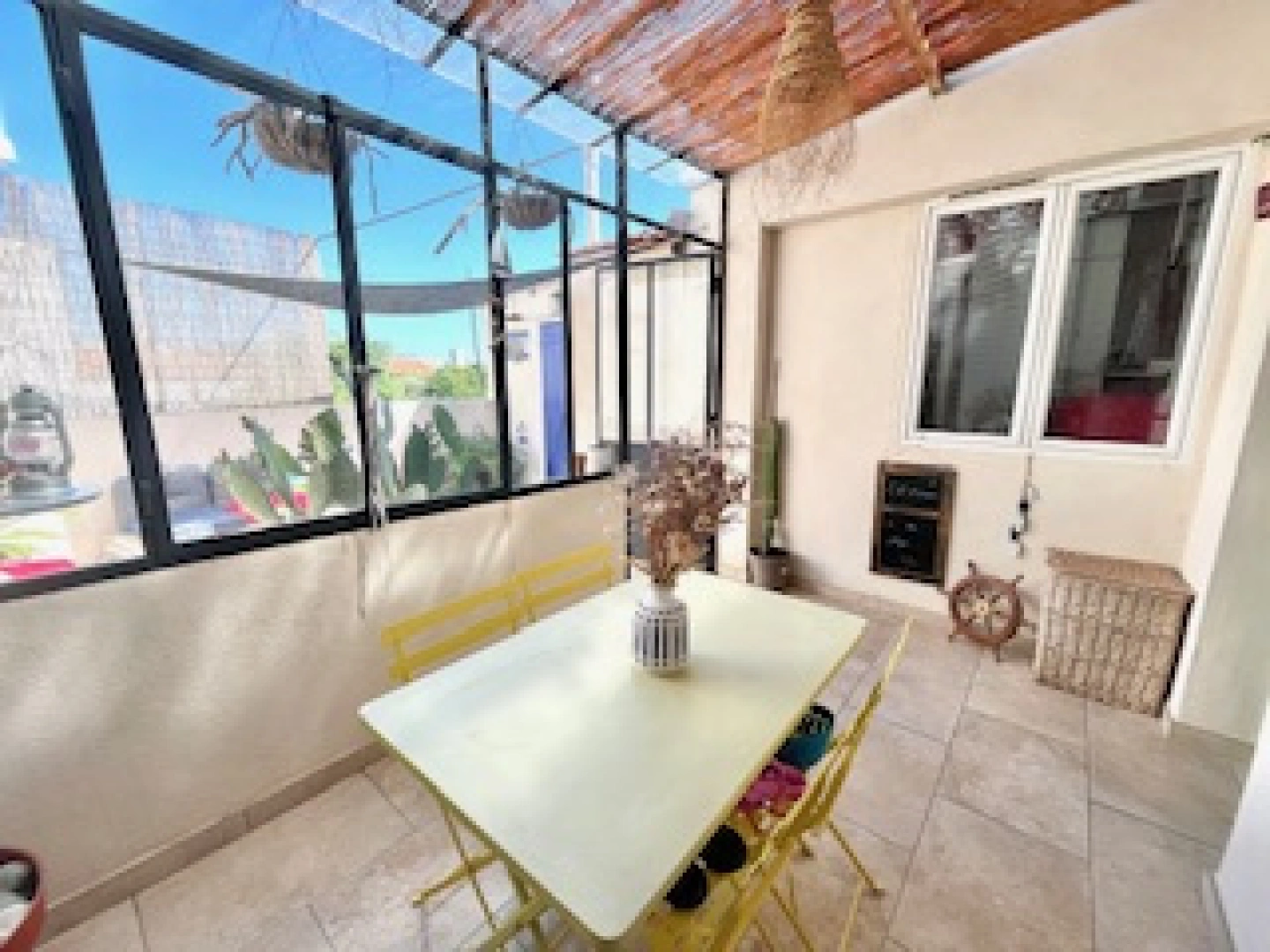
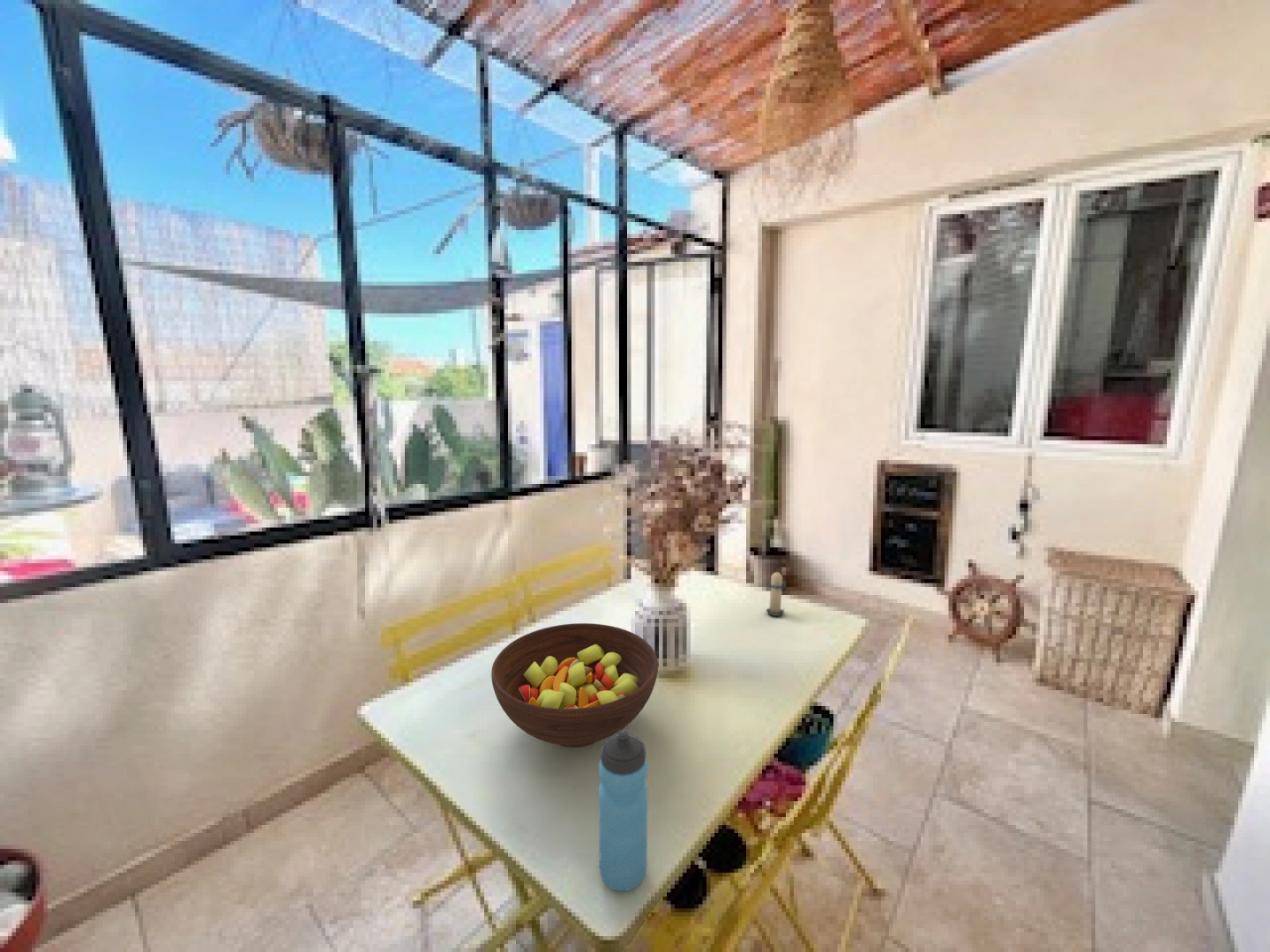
+ water bottle [598,731,648,892]
+ candle [766,569,788,617]
+ fruit bowl [490,622,659,748]
